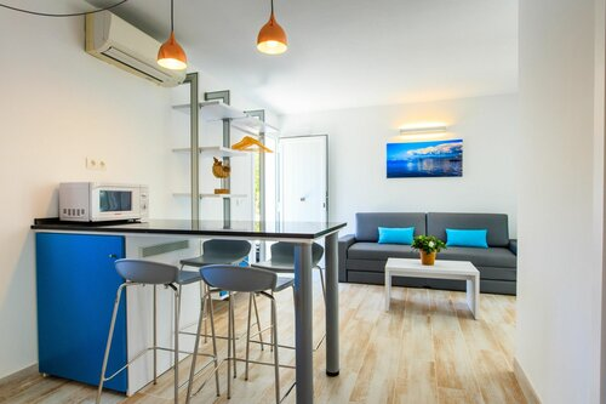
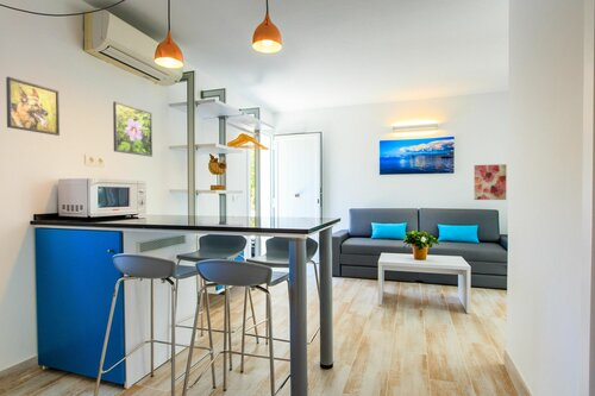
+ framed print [5,76,61,137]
+ wall art [474,163,507,201]
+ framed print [112,100,154,158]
